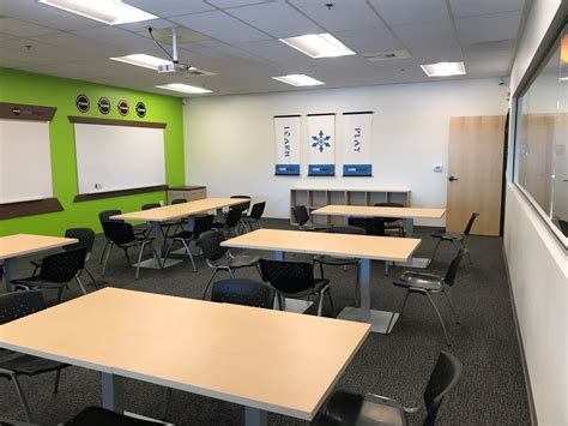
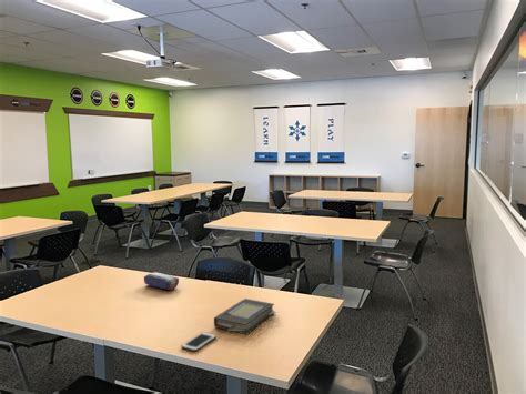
+ book [213,297,277,335]
+ pencil case [143,271,180,292]
+ cell phone [180,331,218,352]
